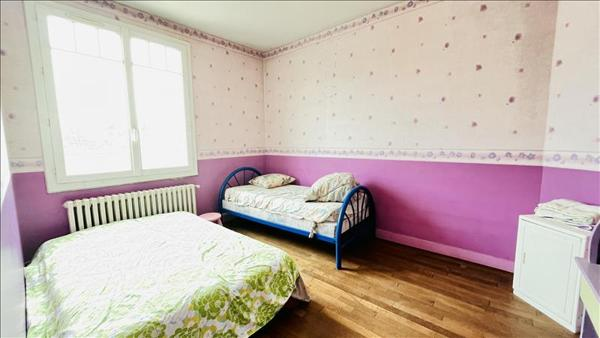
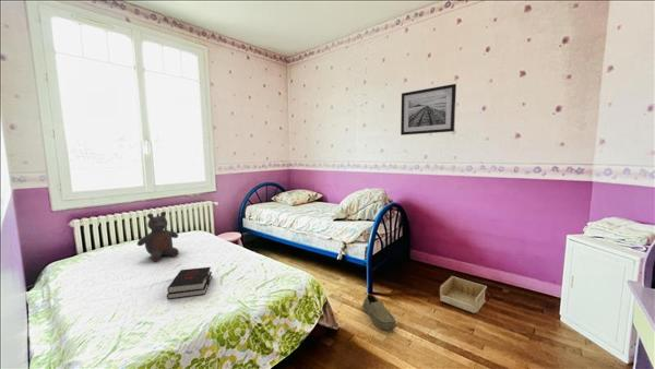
+ shoe [361,293,397,331]
+ wall art [400,83,457,136]
+ teddy bear [136,211,180,262]
+ hardback book [166,266,213,300]
+ storage bin [439,275,488,314]
